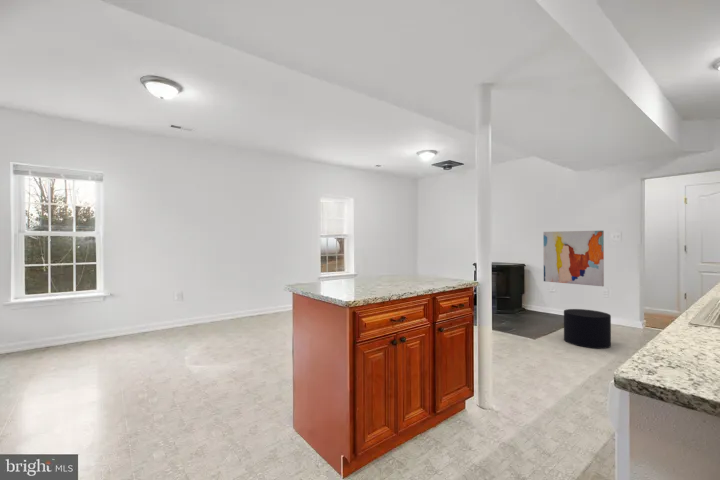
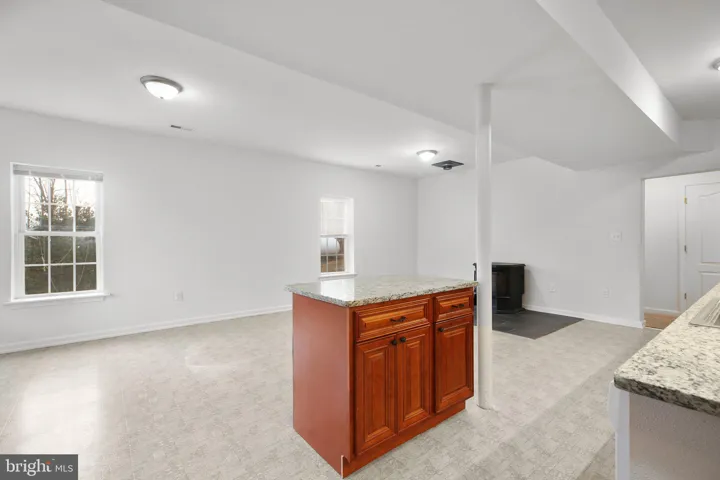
- stool [563,308,612,350]
- wall art [542,230,605,287]
